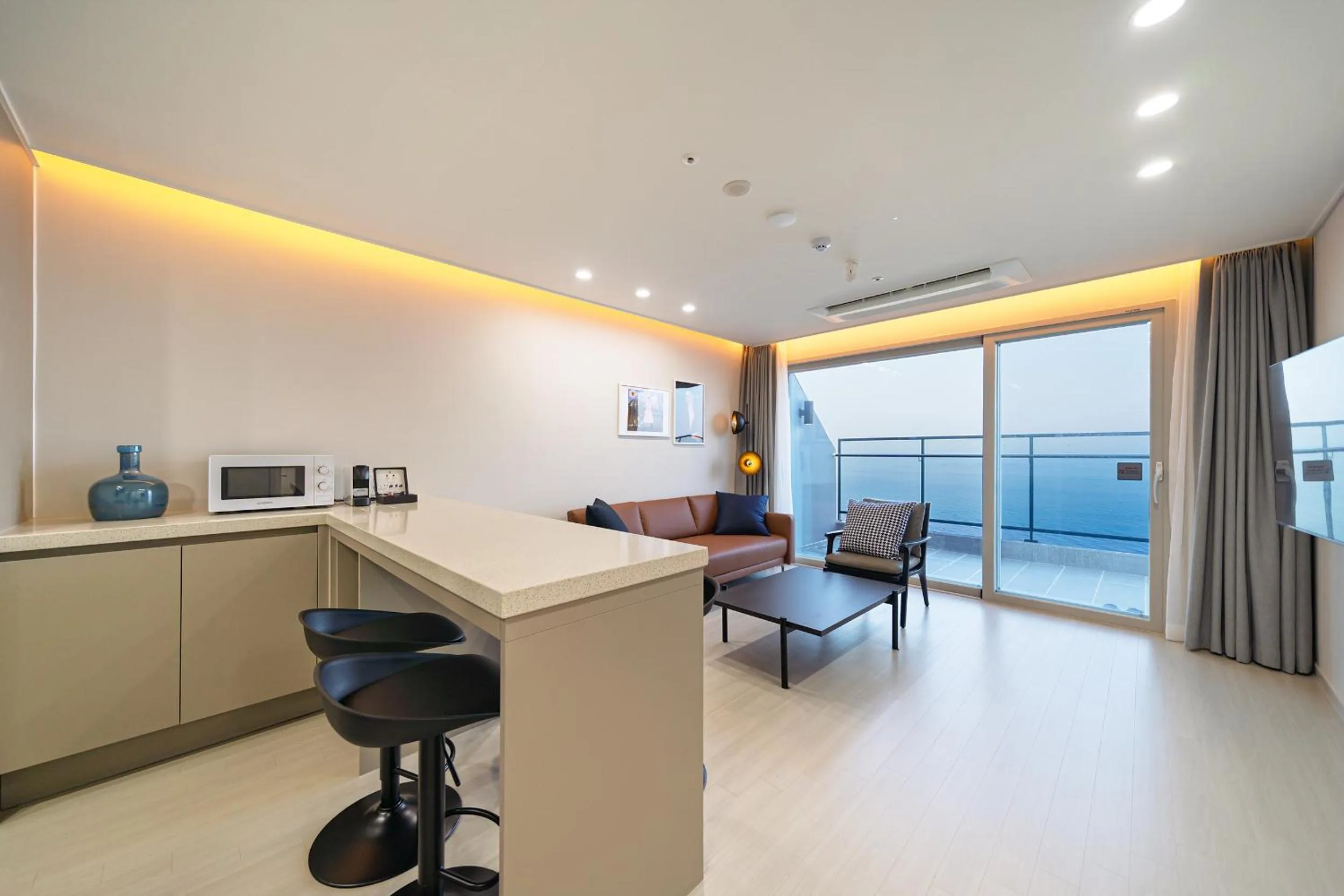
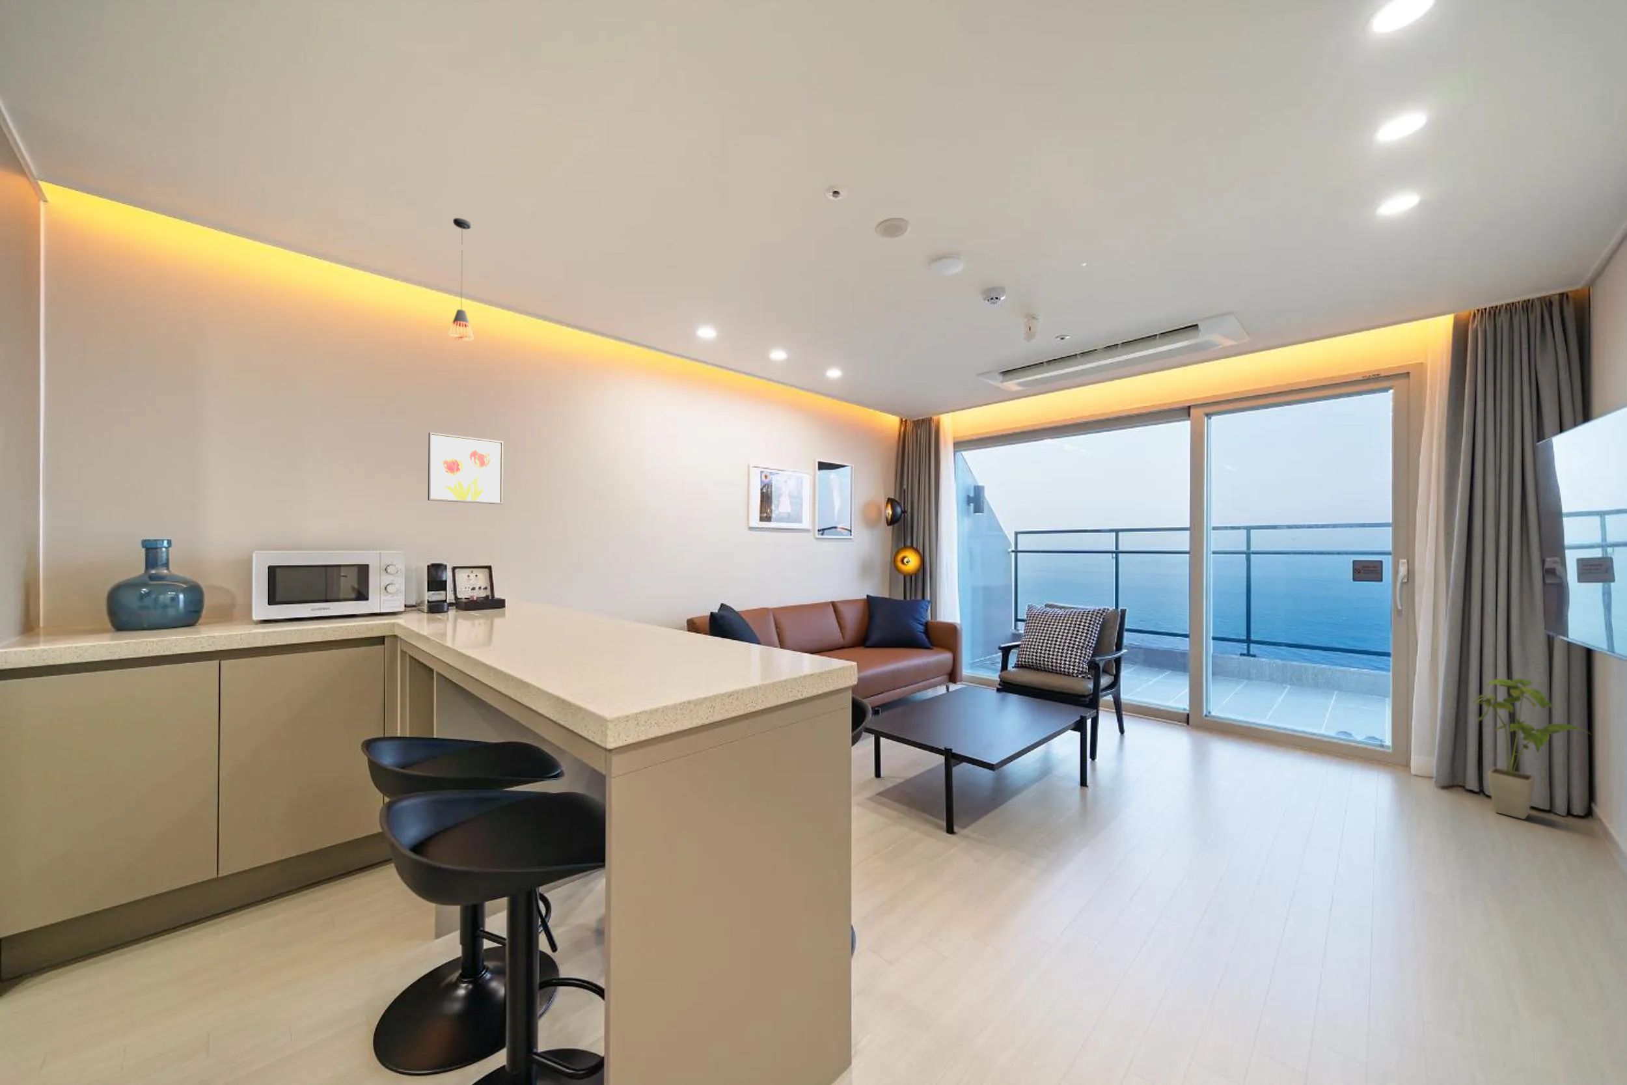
+ wall art [427,431,504,505]
+ house plant [1473,678,1593,820]
+ pendant light [448,218,475,341]
